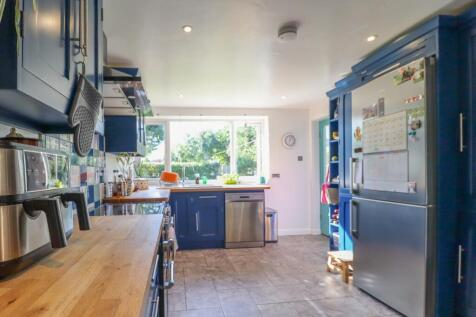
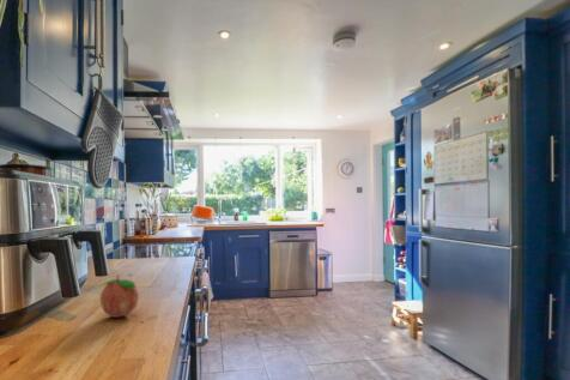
+ fruit [98,275,140,319]
